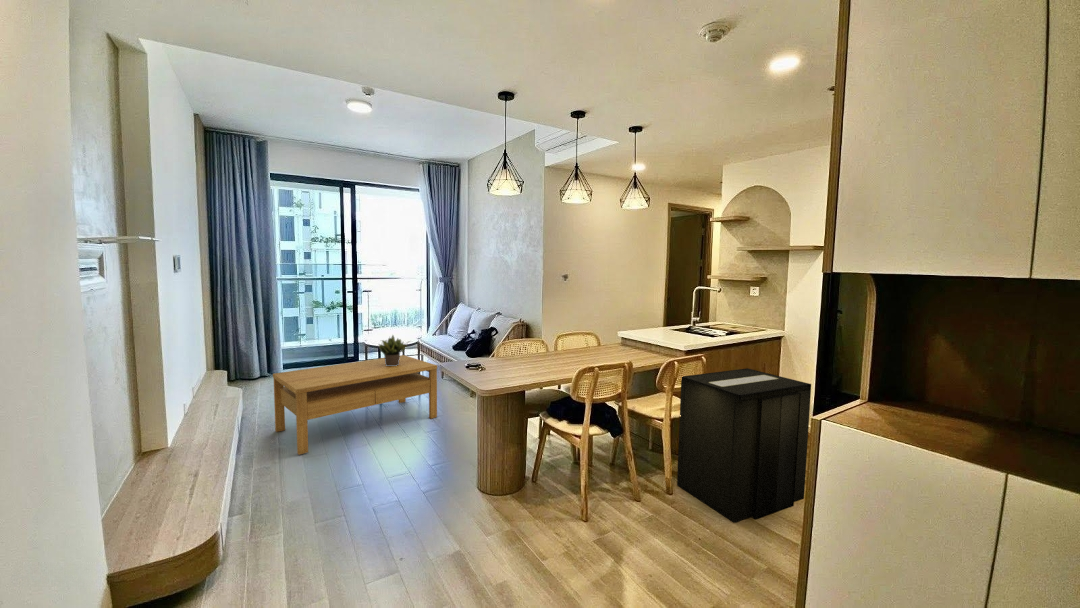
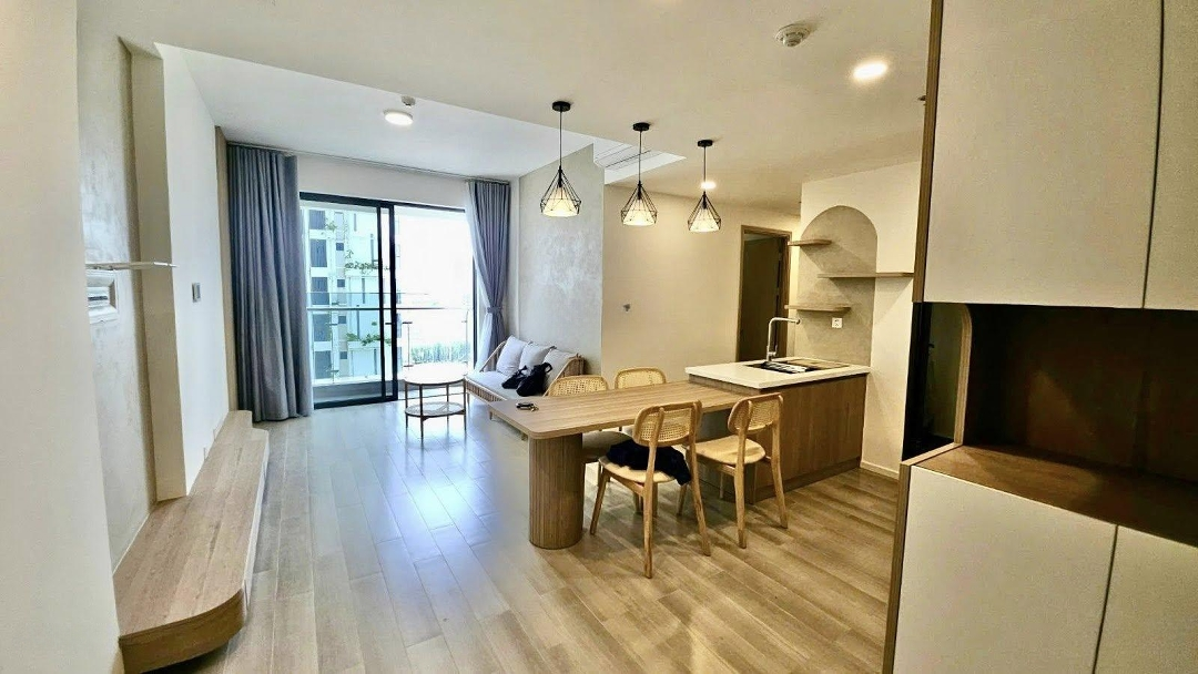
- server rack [676,367,812,523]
- coffee table [272,354,438,456]
- potted plant [378,334,413,366]
